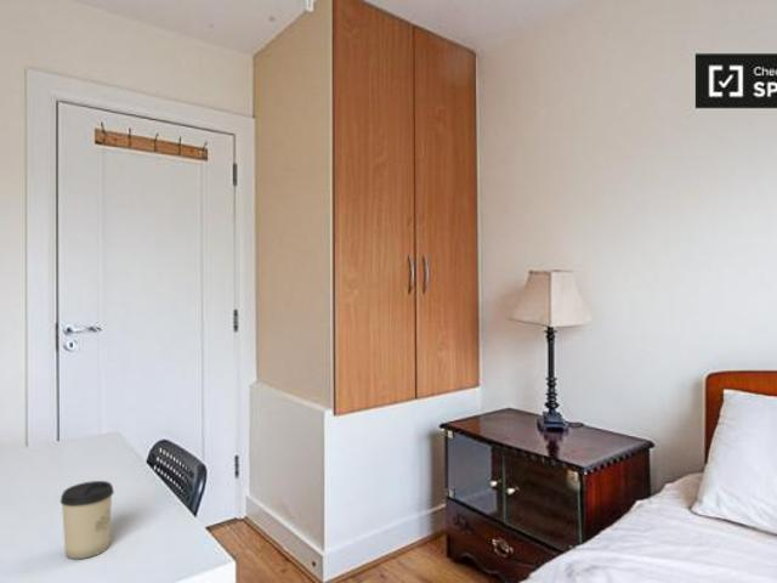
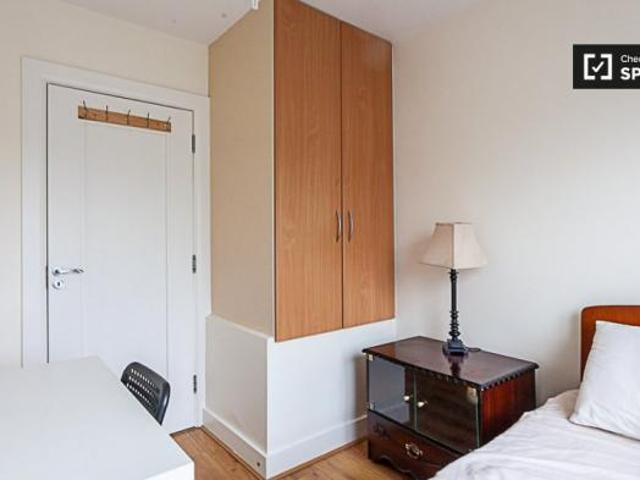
- cup [59,480,115,560]
